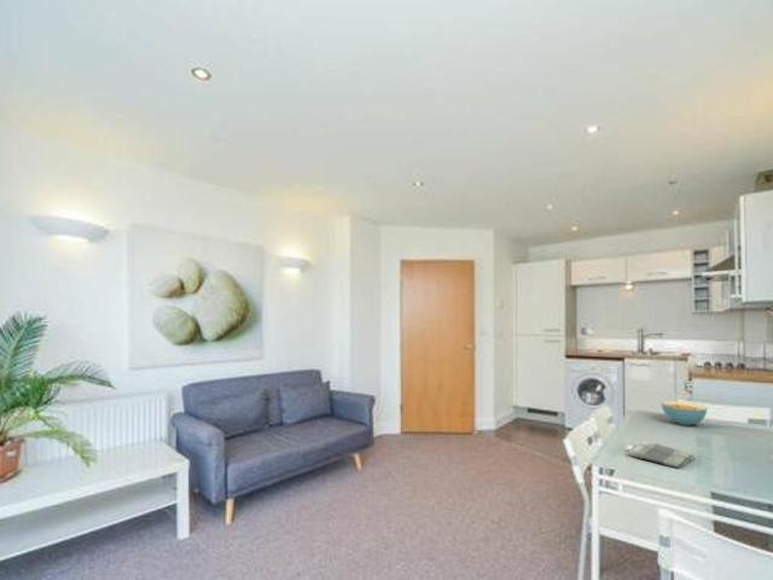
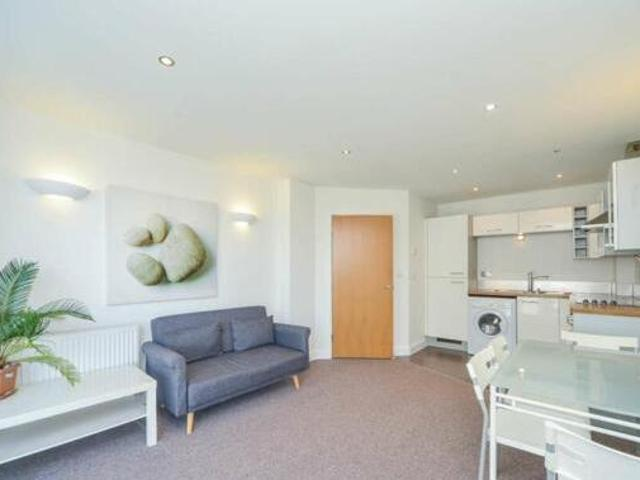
- dish towel [628,440,694,470]
- cereal bowl [661,400,709,427]
